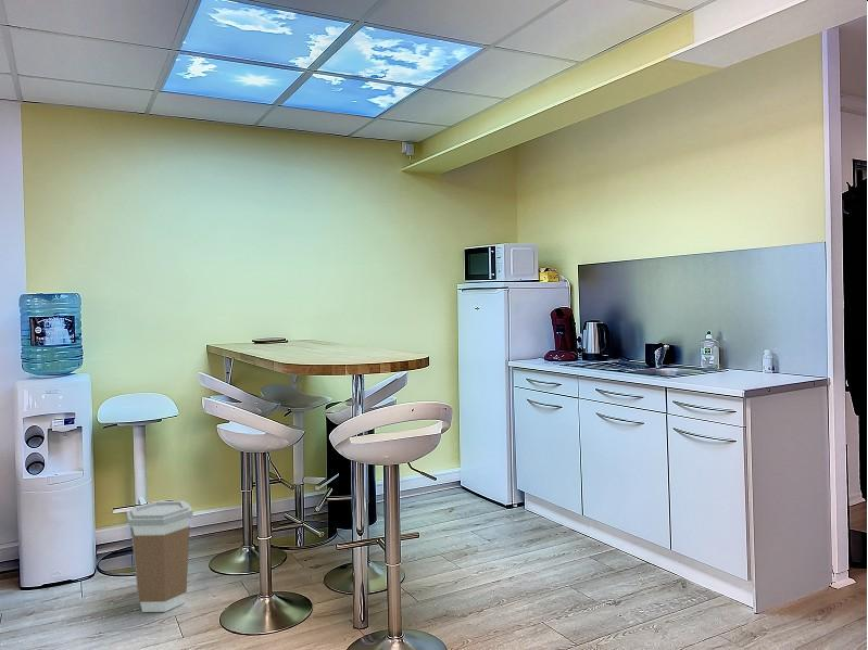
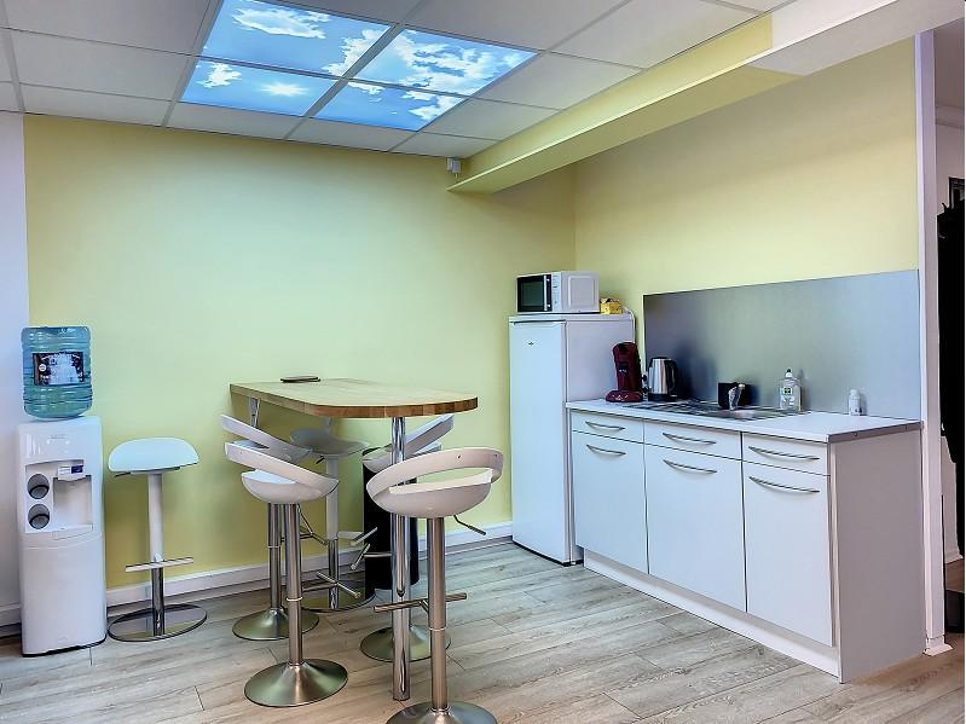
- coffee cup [126,500,194,613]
